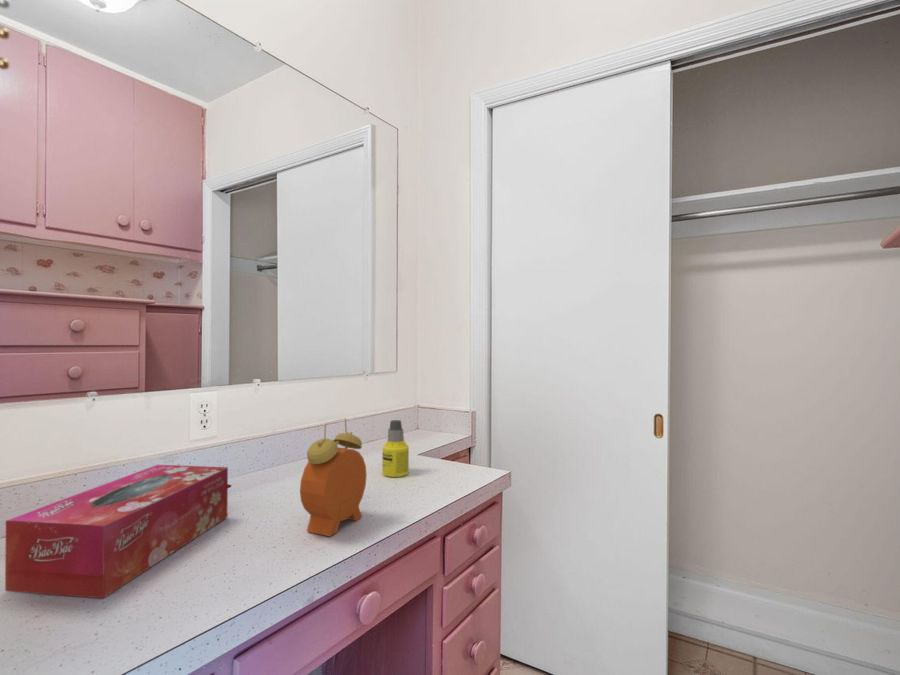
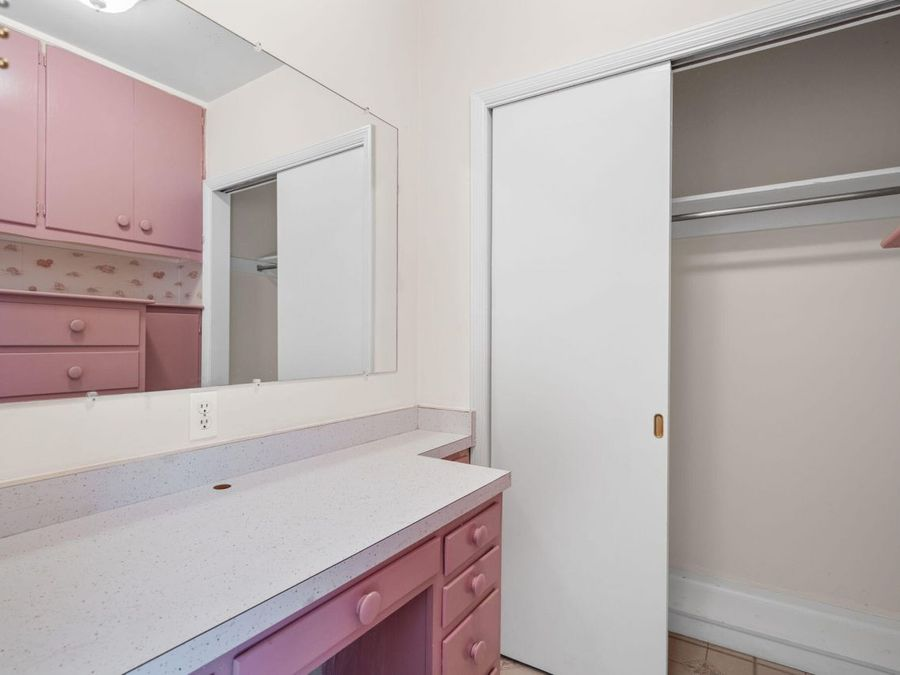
- alarm clock [299,418,368,537]
- tissue box [4,464,229,599]
- bottle [381,419,410,478]
